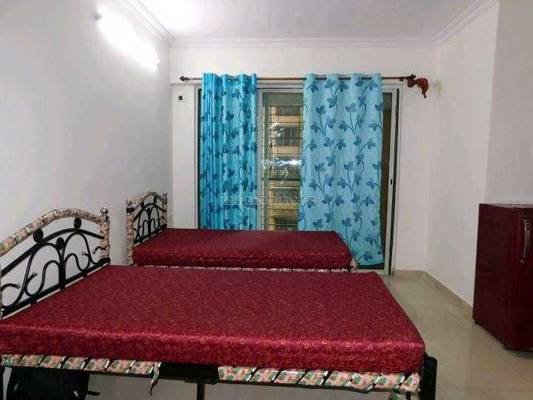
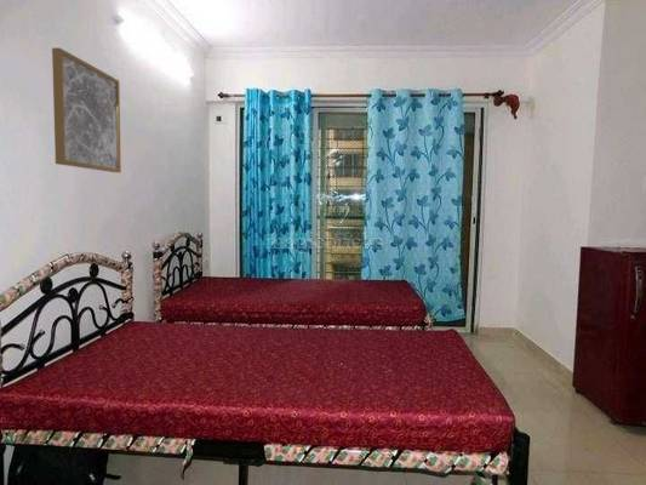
+ wall art [51,47,122,173]
